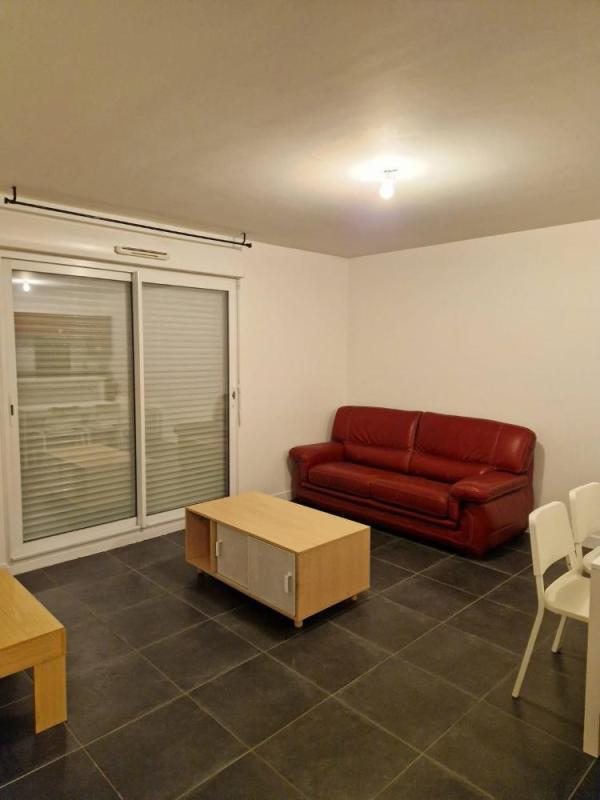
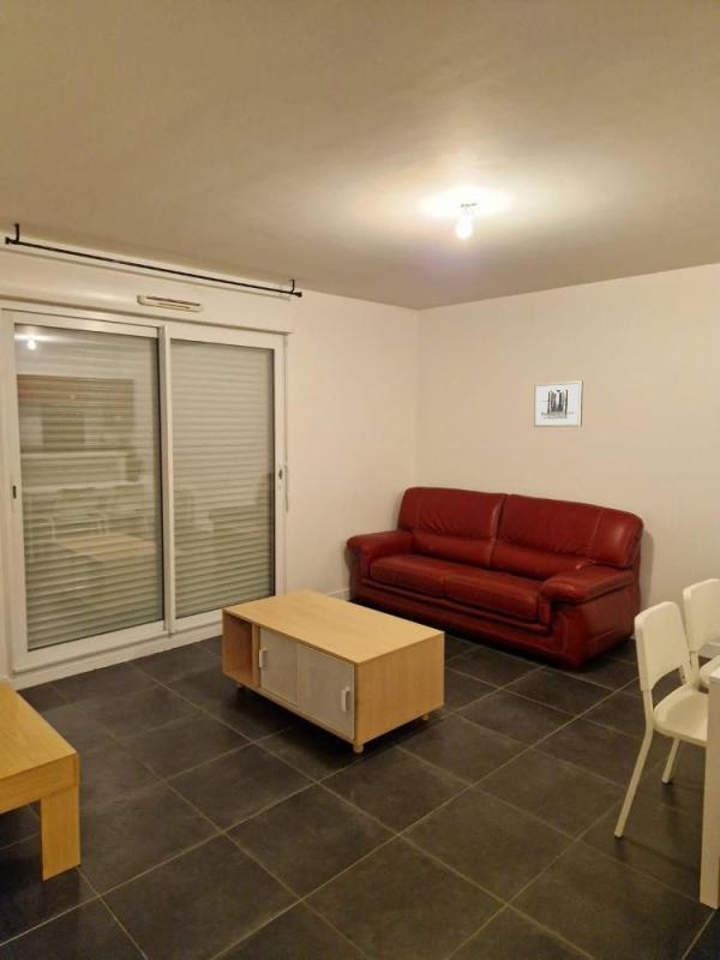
+ wall art [533,379,584,428]
